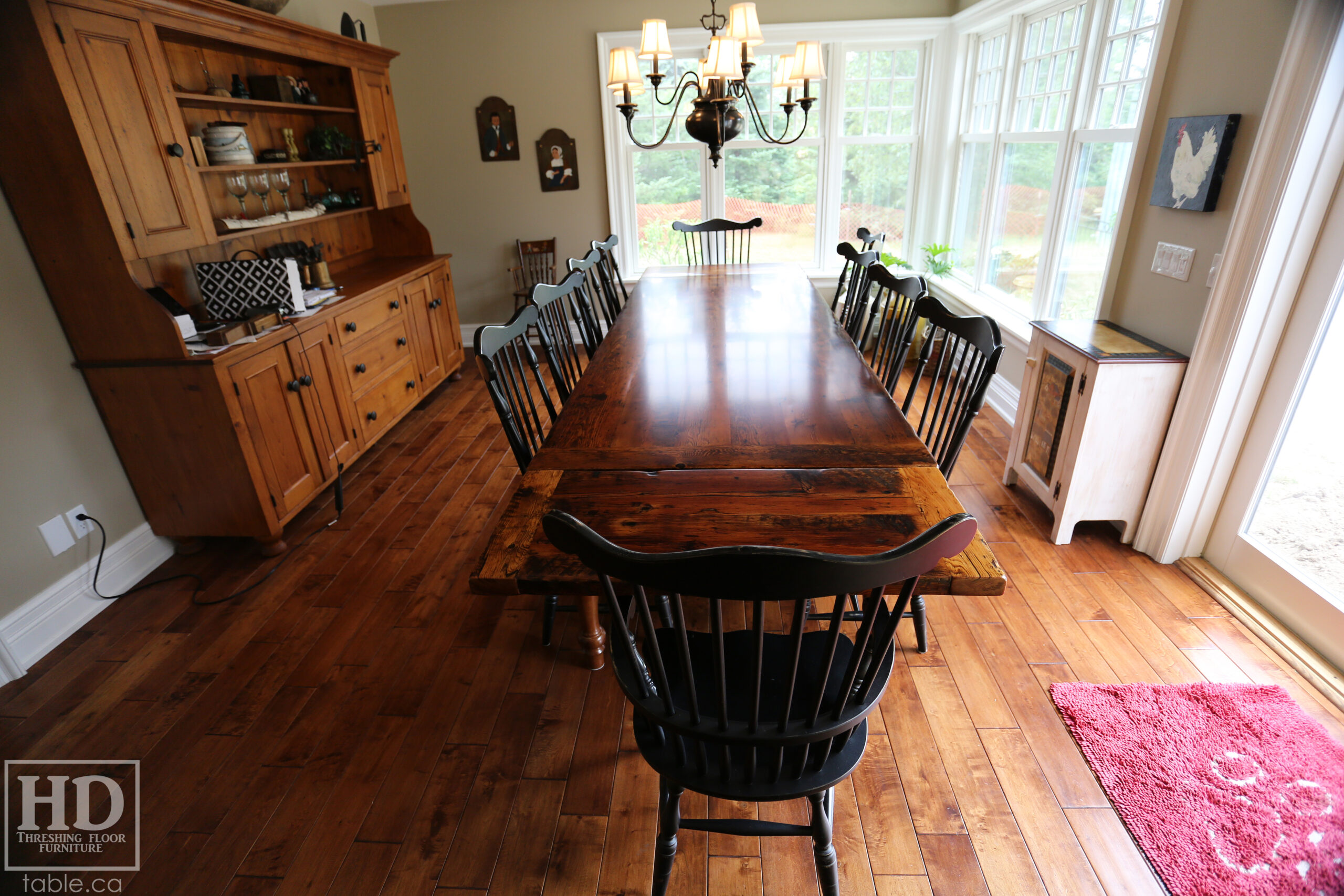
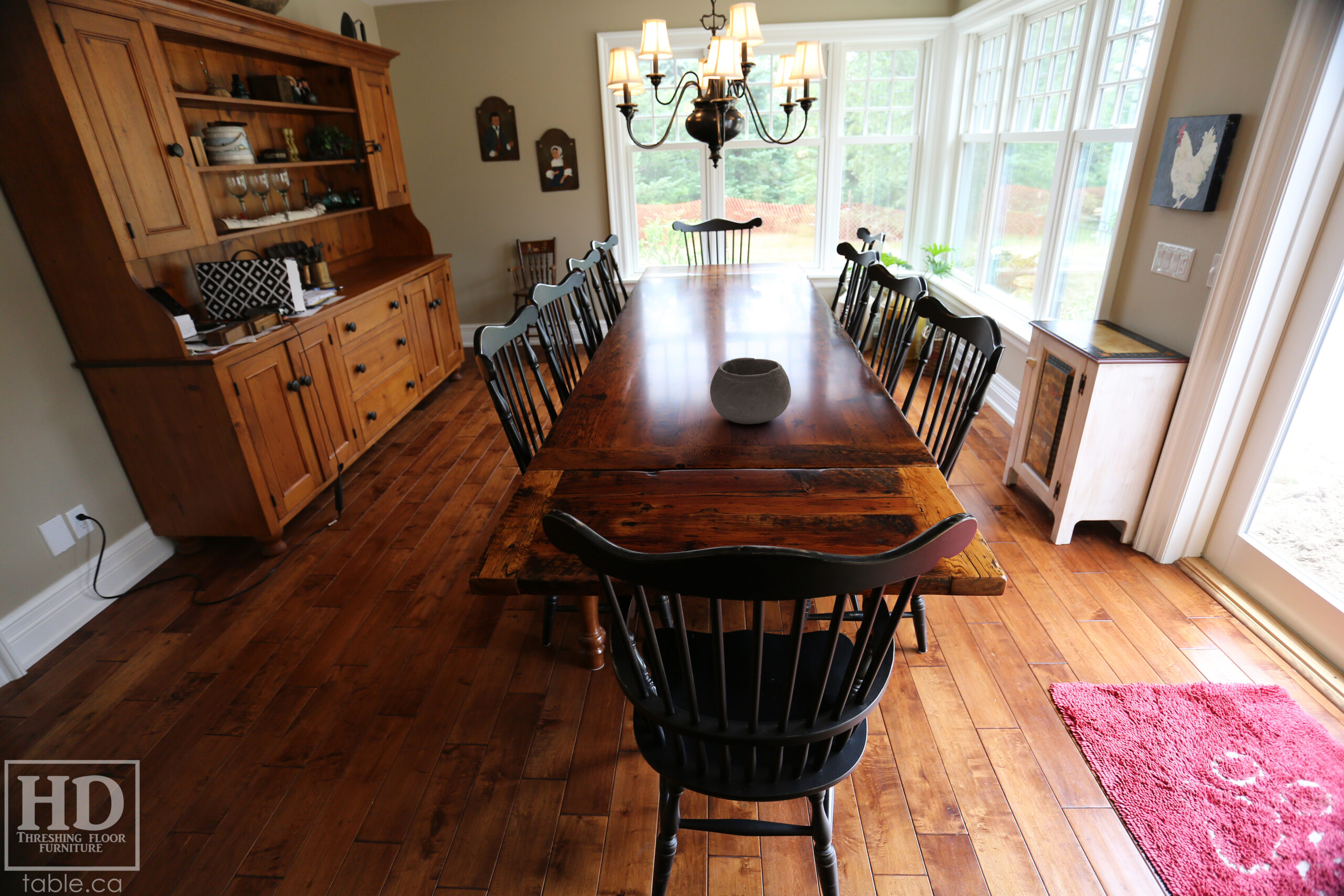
+ bowl [710,357,792,425]
